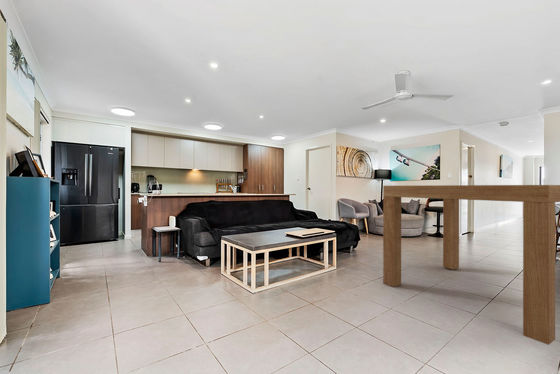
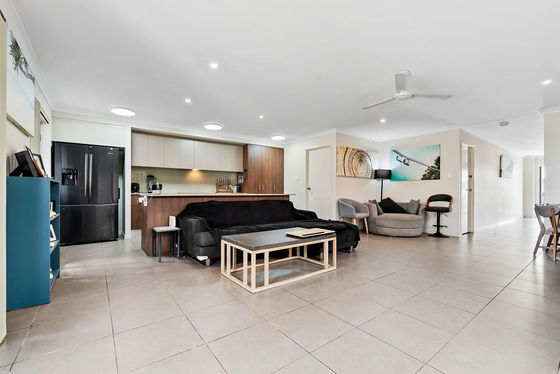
- table [382,184,560,346]
